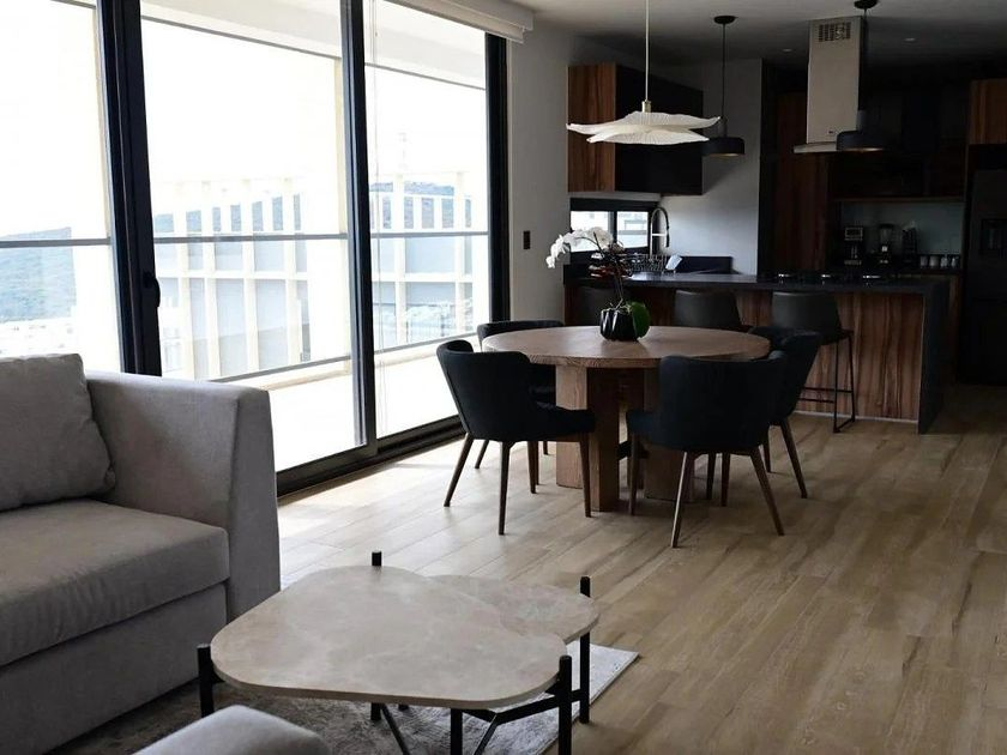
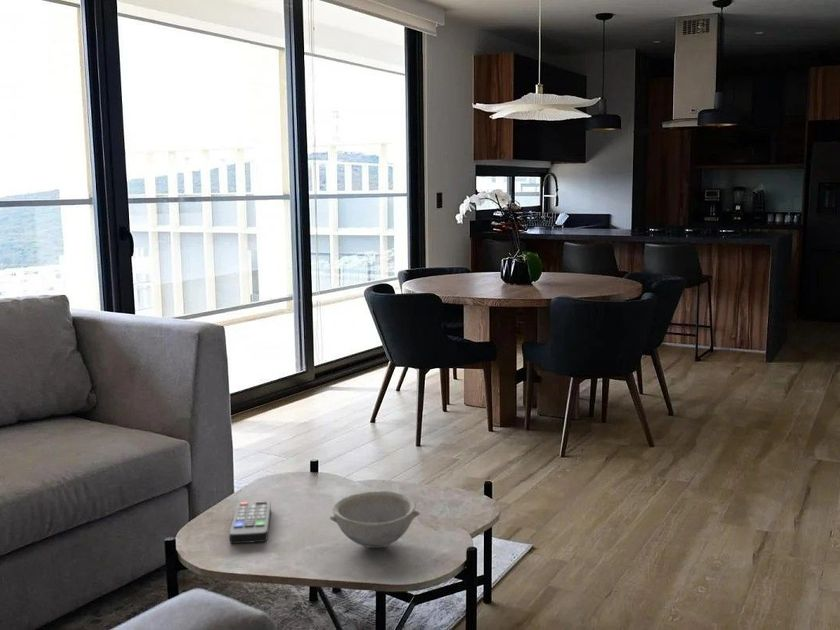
+ bowl [329,490,421,549]
+ remote control [229,500,272,544]
